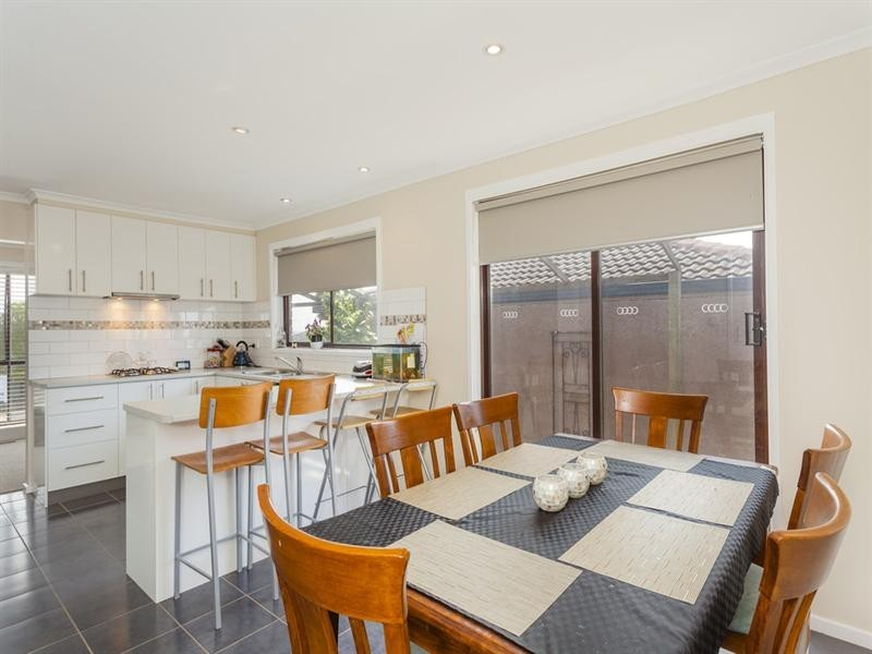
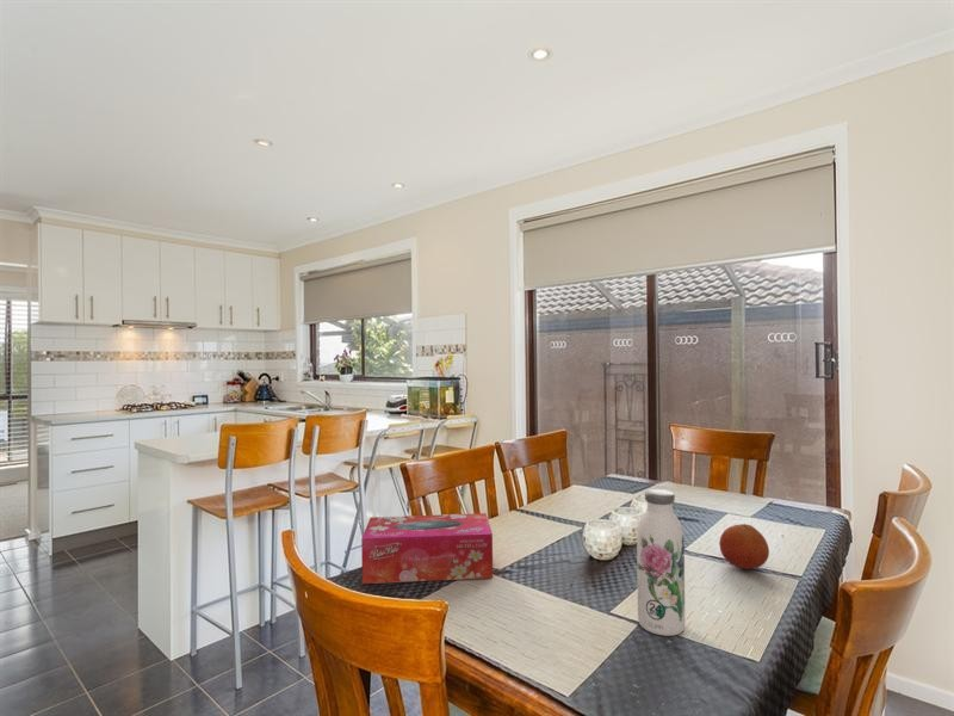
+ water bottle [636,488,686,637]
+ fruit [718,523,770,570]
+ tissue box [360,512,494,585]
